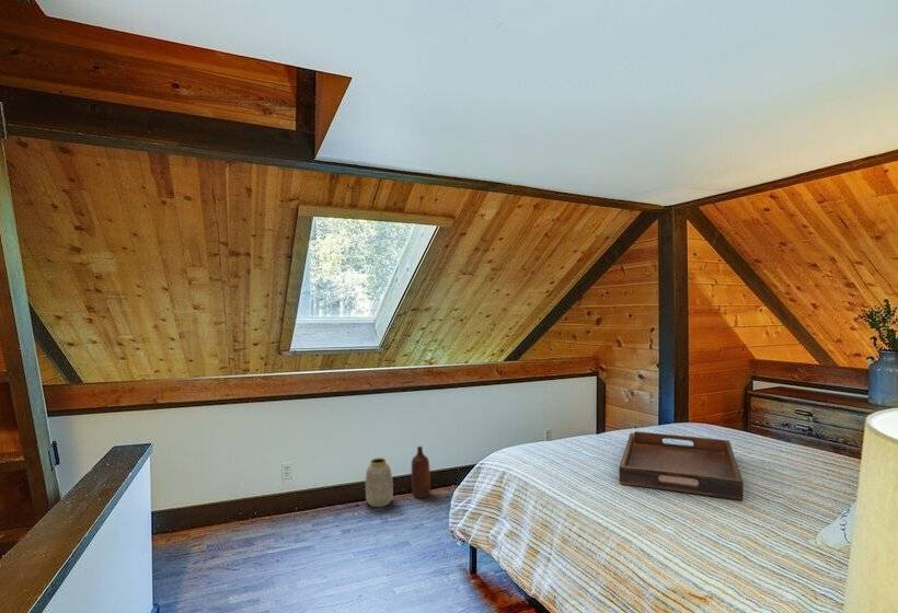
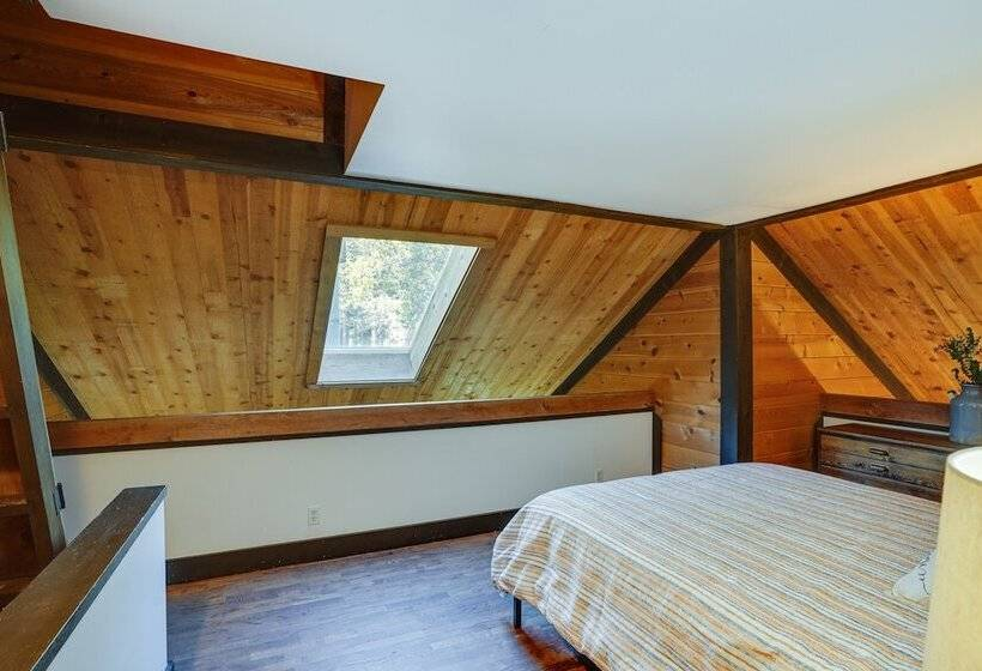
- vase [365,456,394,508]
- serving tray [619,430,745,501]
- bottle [411,446,431,499]
